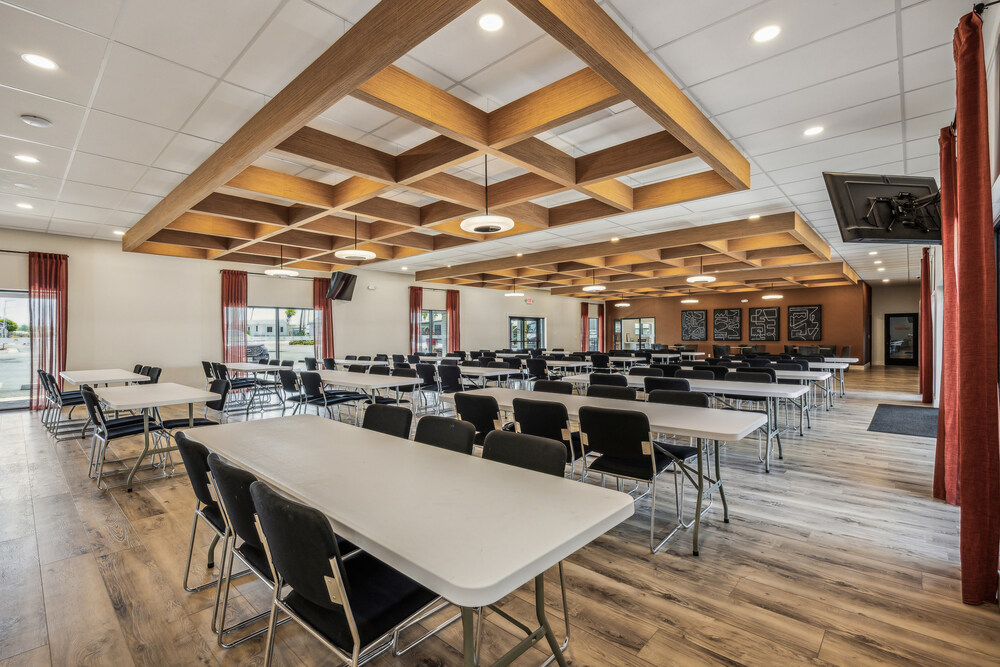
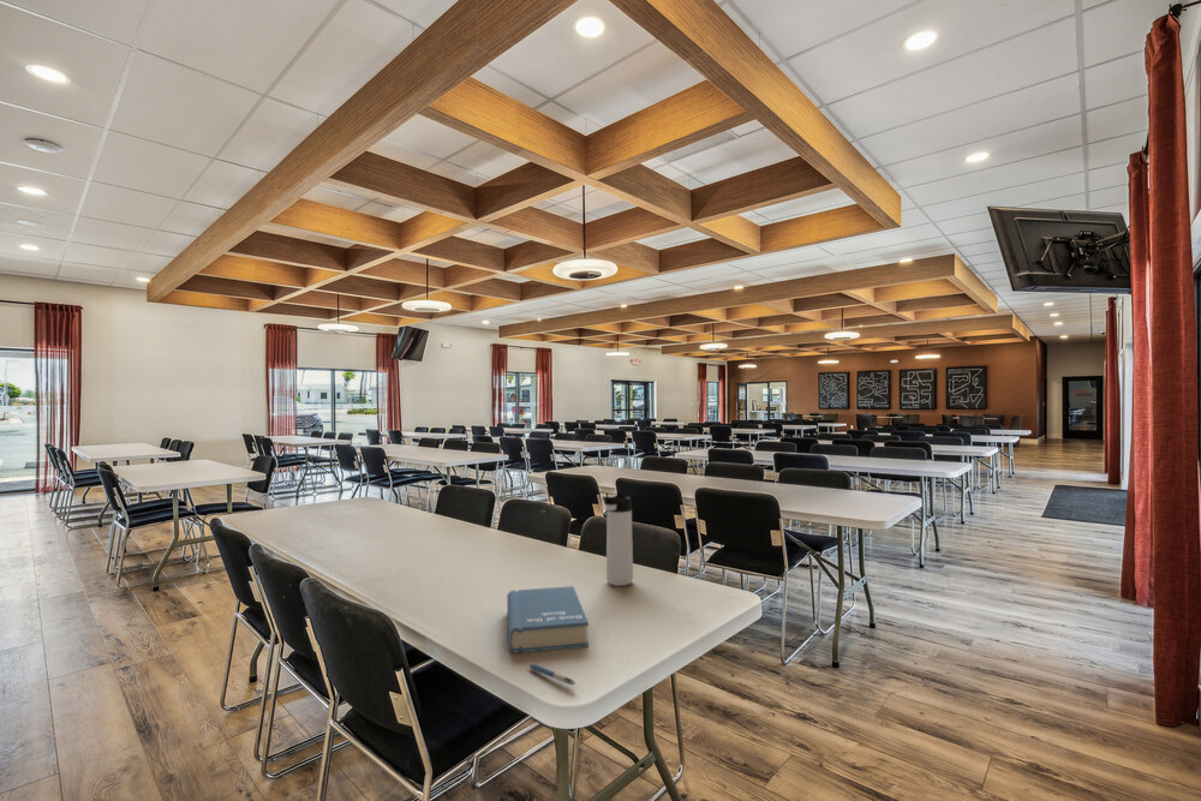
+ book [506,585,590,654]
+ thermos bottle [600,491,634,587]
+ pen [528,663,576,686]
